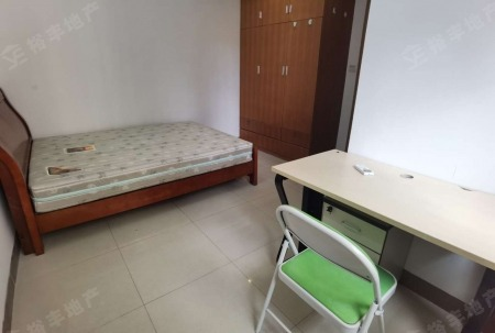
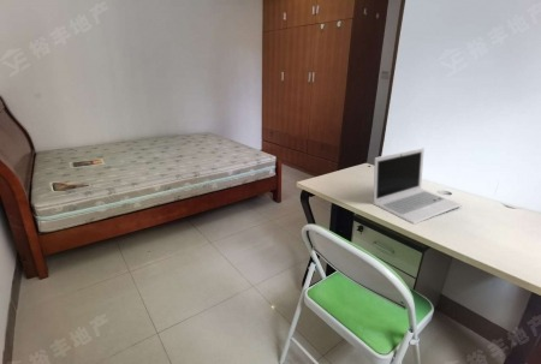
+ laptop [371,147,463,225]
